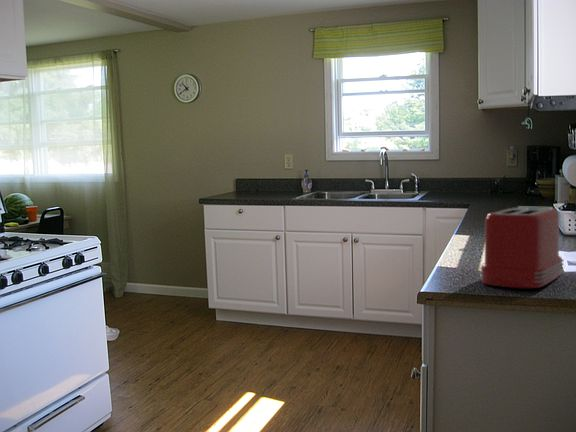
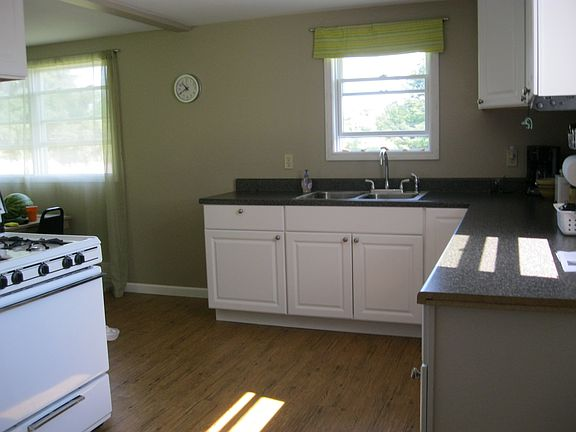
- toaster [479,205,565,289]
